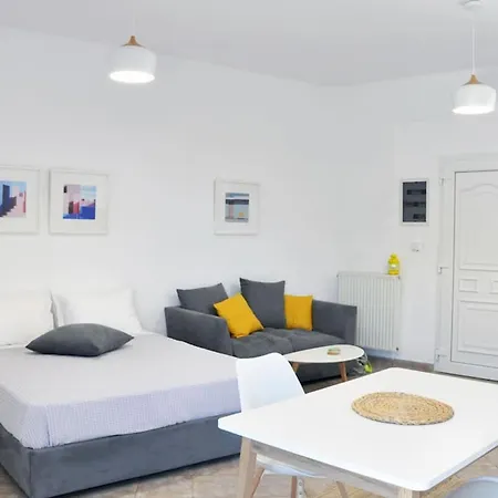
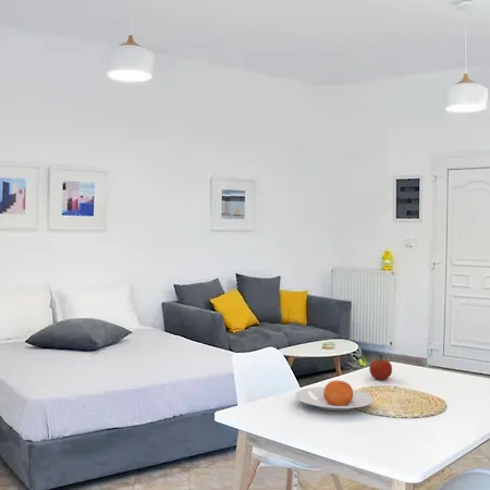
+ plate [294,379,375,412]
+ fruit [368,354,393,381]
